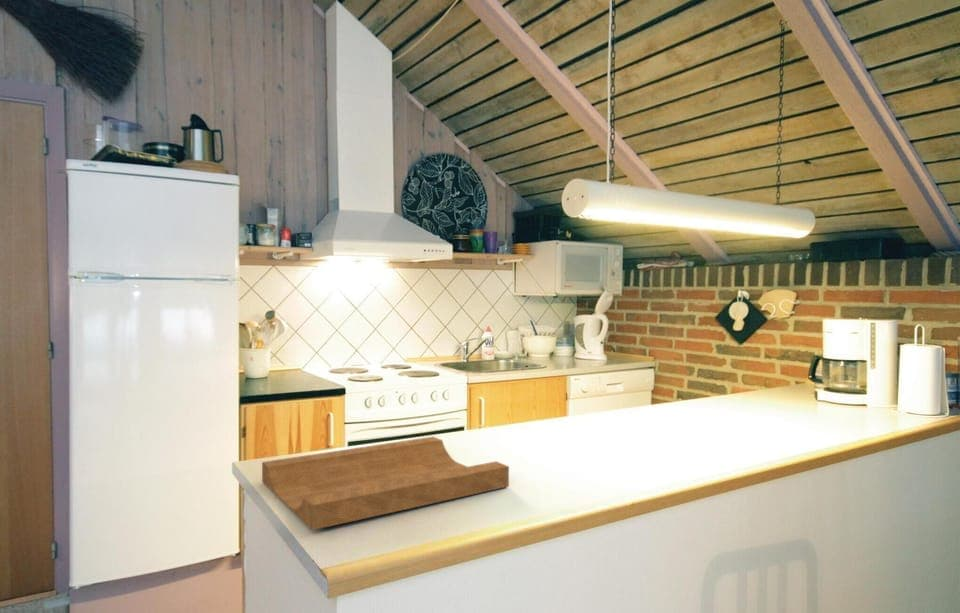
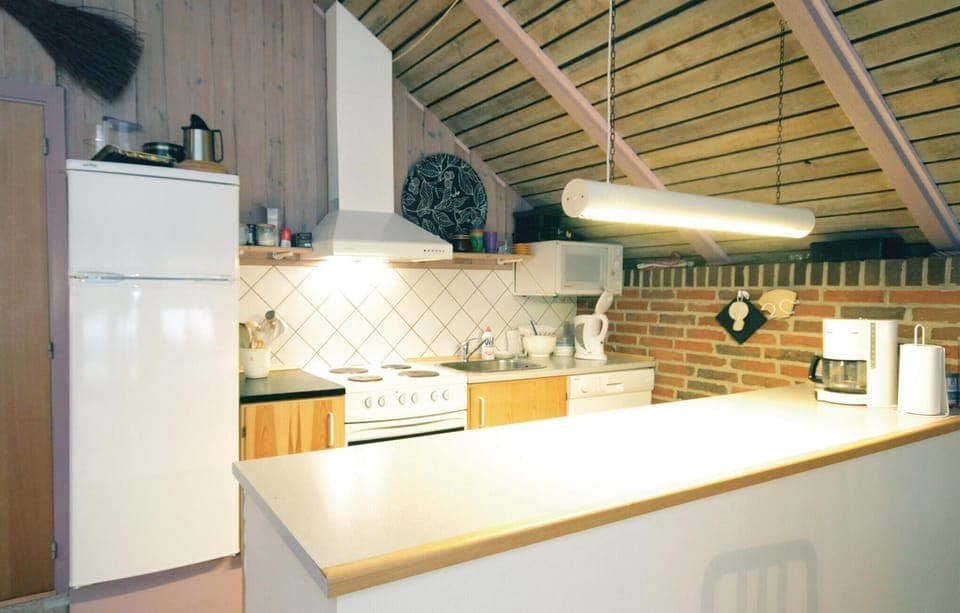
- cutting board [261,436,510,531]
